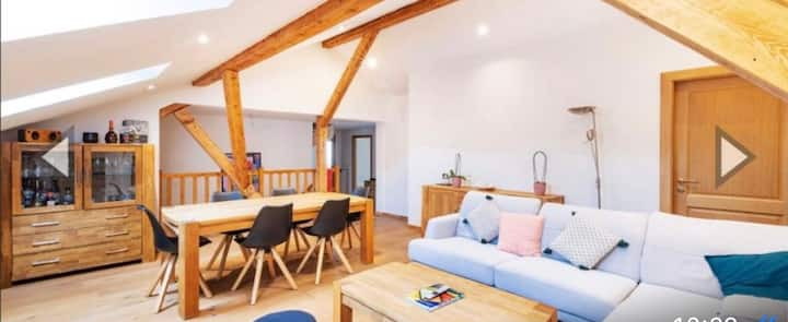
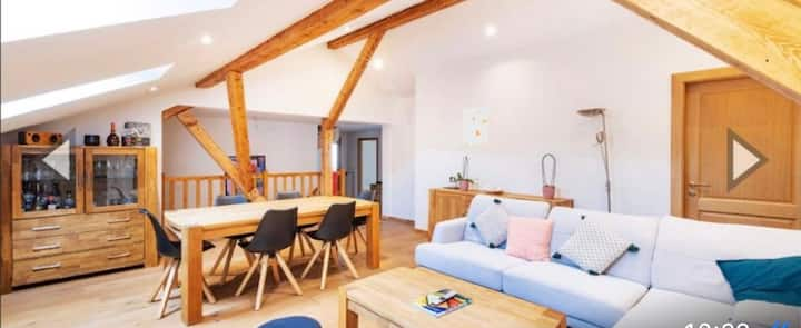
+ wall art [462,106,490,146]
